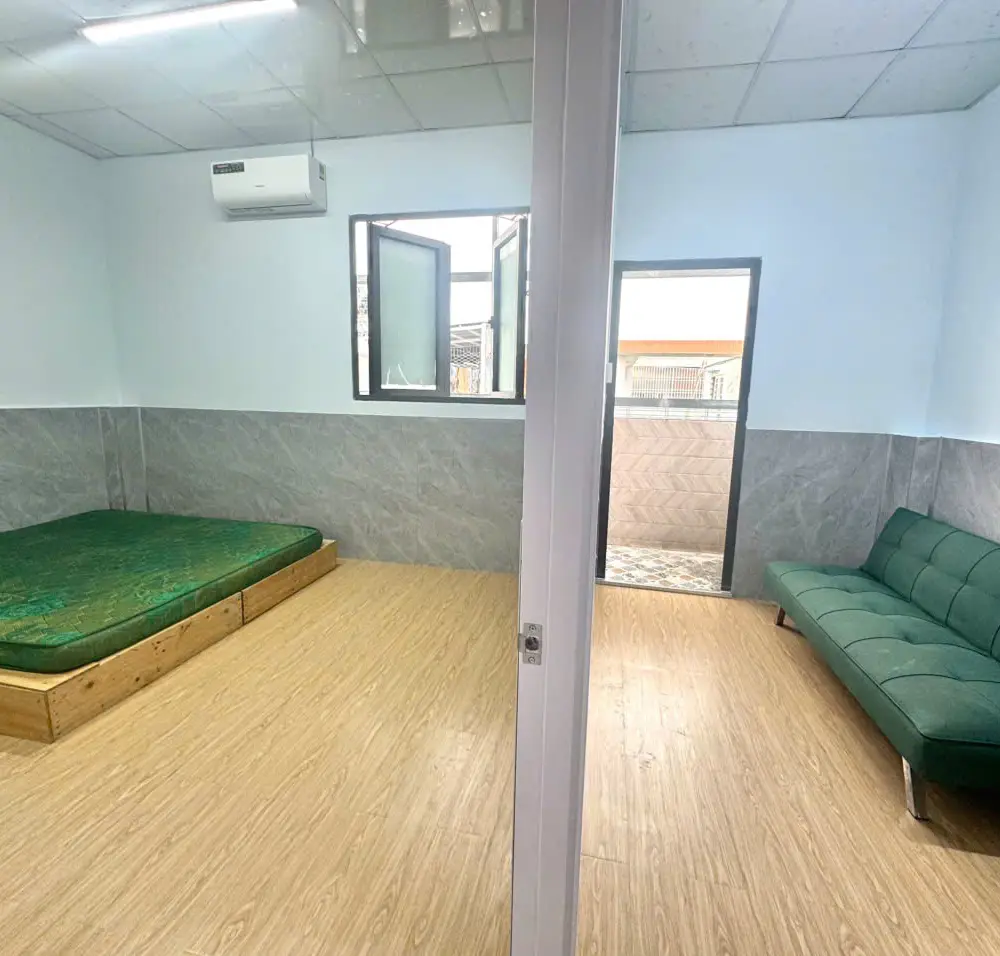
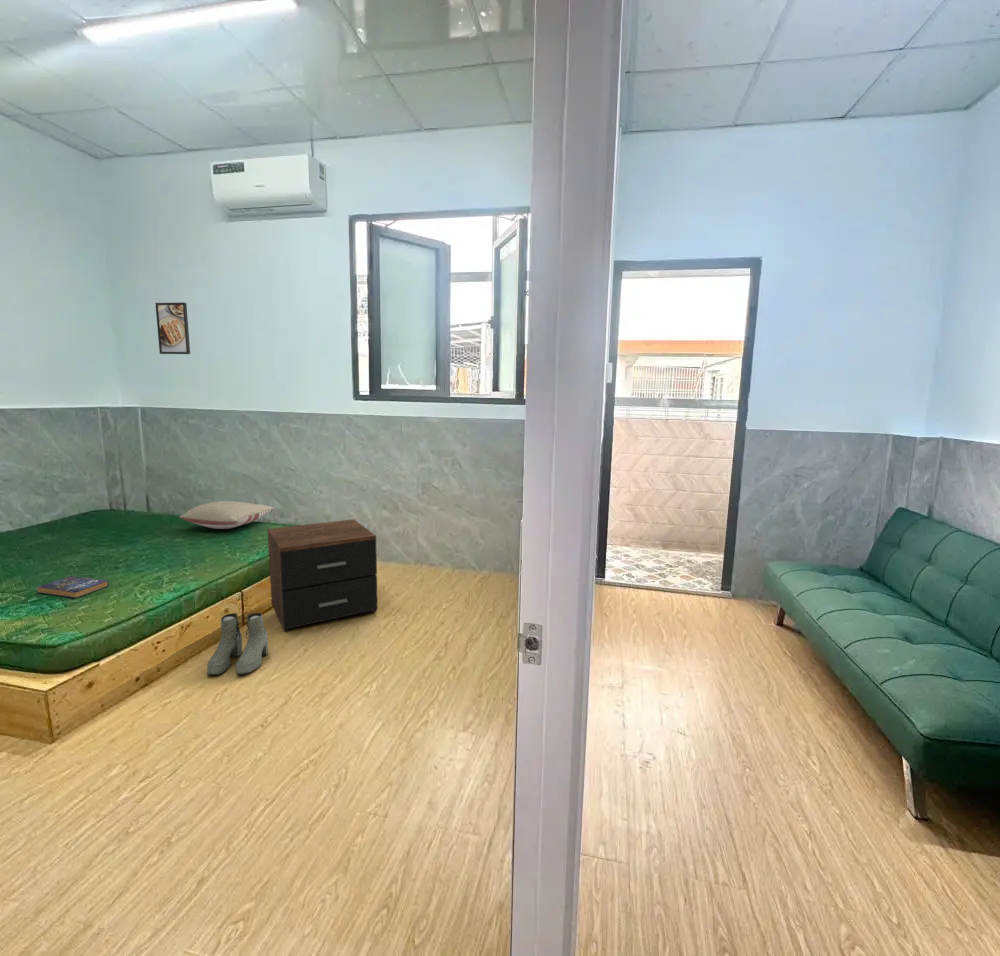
+ pillow [178,500,276,530]
+ nightstand [266,518,379,632]
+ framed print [154,302,191,355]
+ book [36,575,110,599]
+ boots [206,612,269,676]
